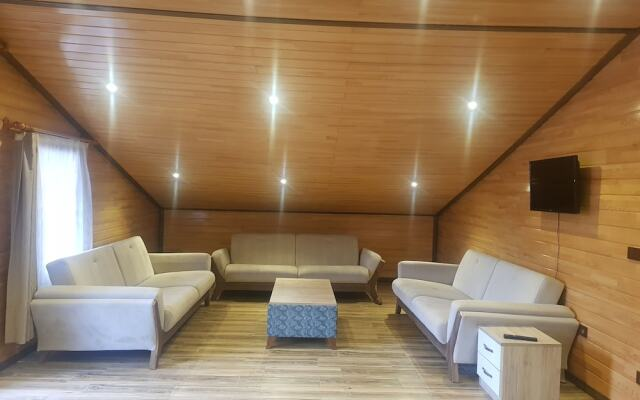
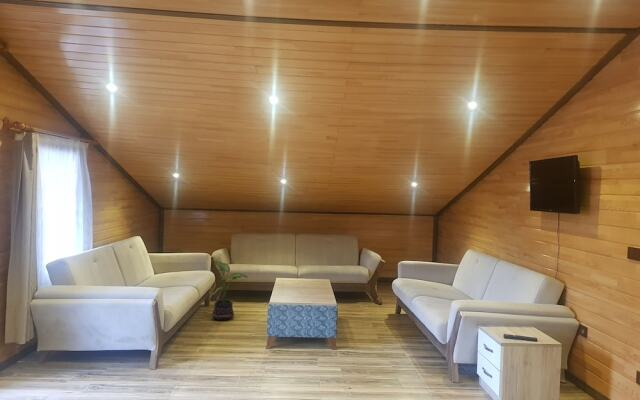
+ potted plant [210,260,248,321]
